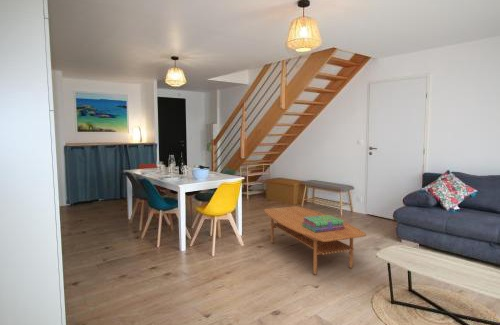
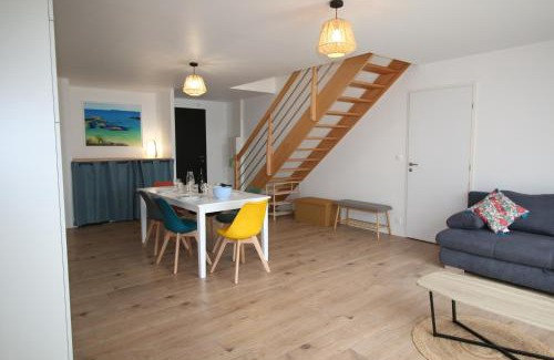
- stack of books [302,214,345,232]
- coffee table [263,205,367,275]
